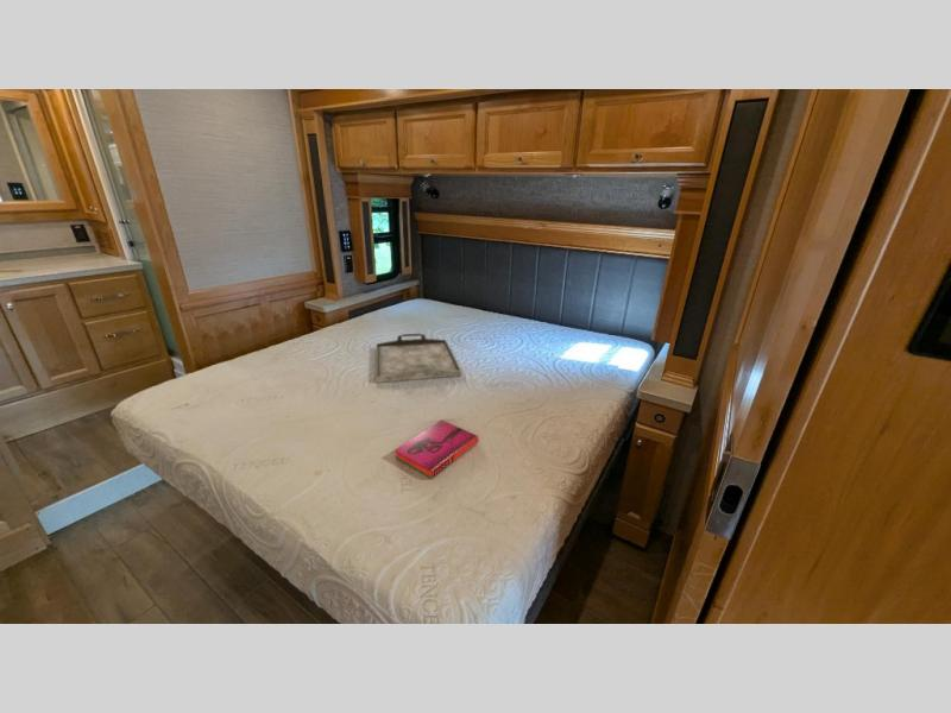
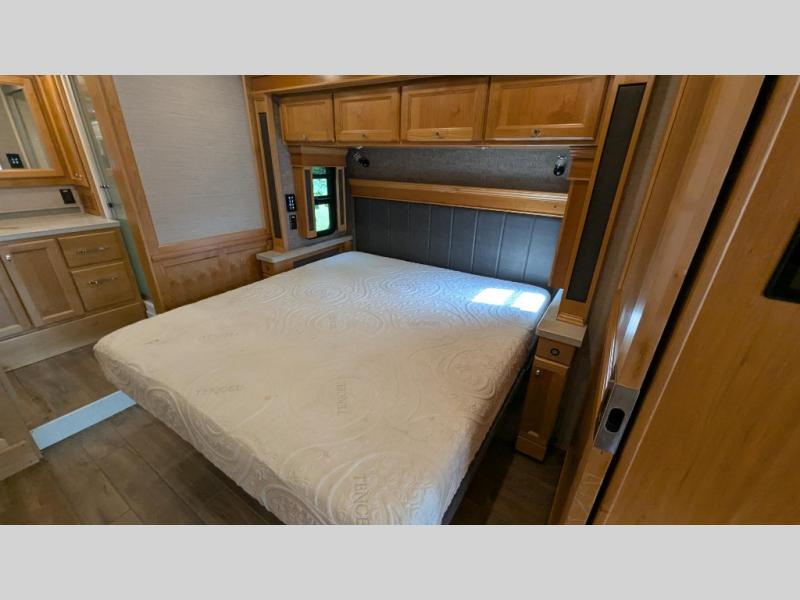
- hardback book [393,419,480,480]
- serving tray [374,333,462,384]
